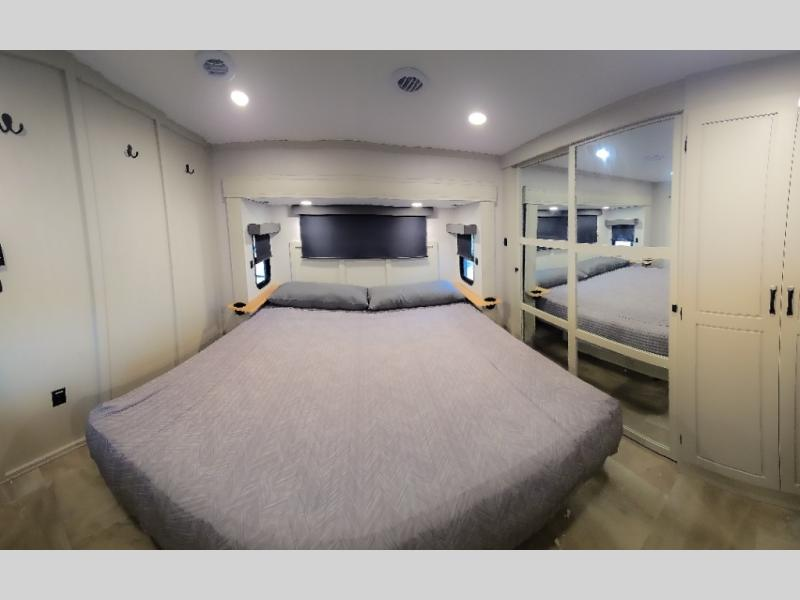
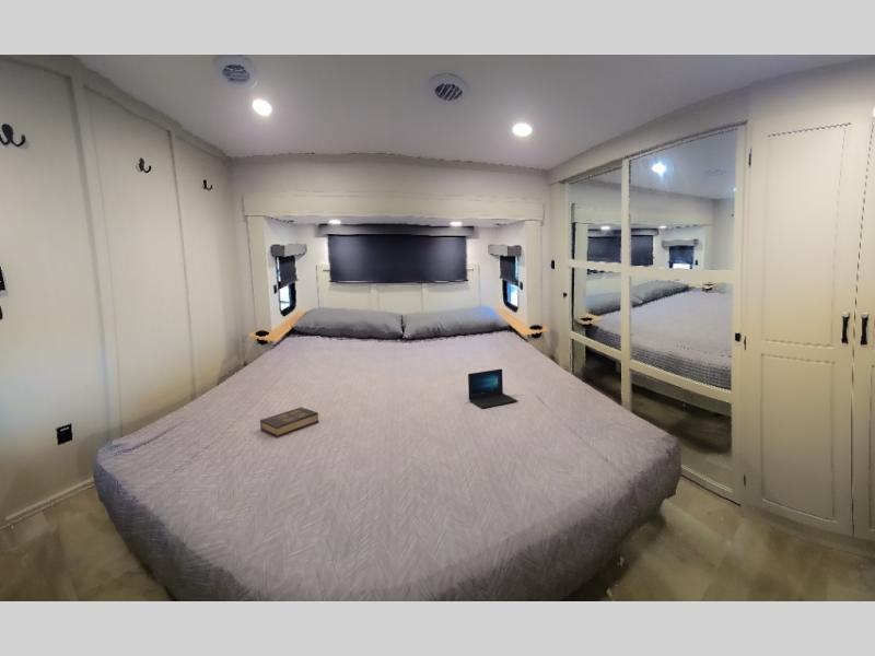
+ laptop [467,367,518,409]
+ hardback book [259,406,320,437]
